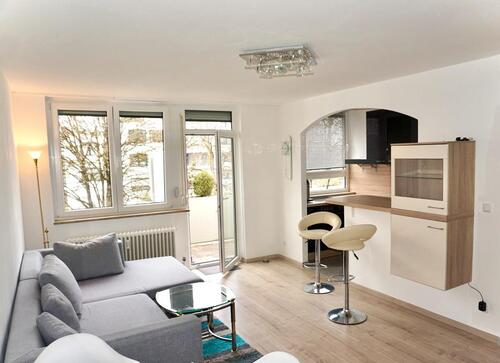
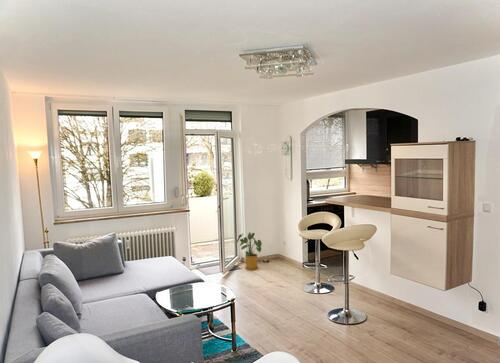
+ house plant [236,231,263,271]
